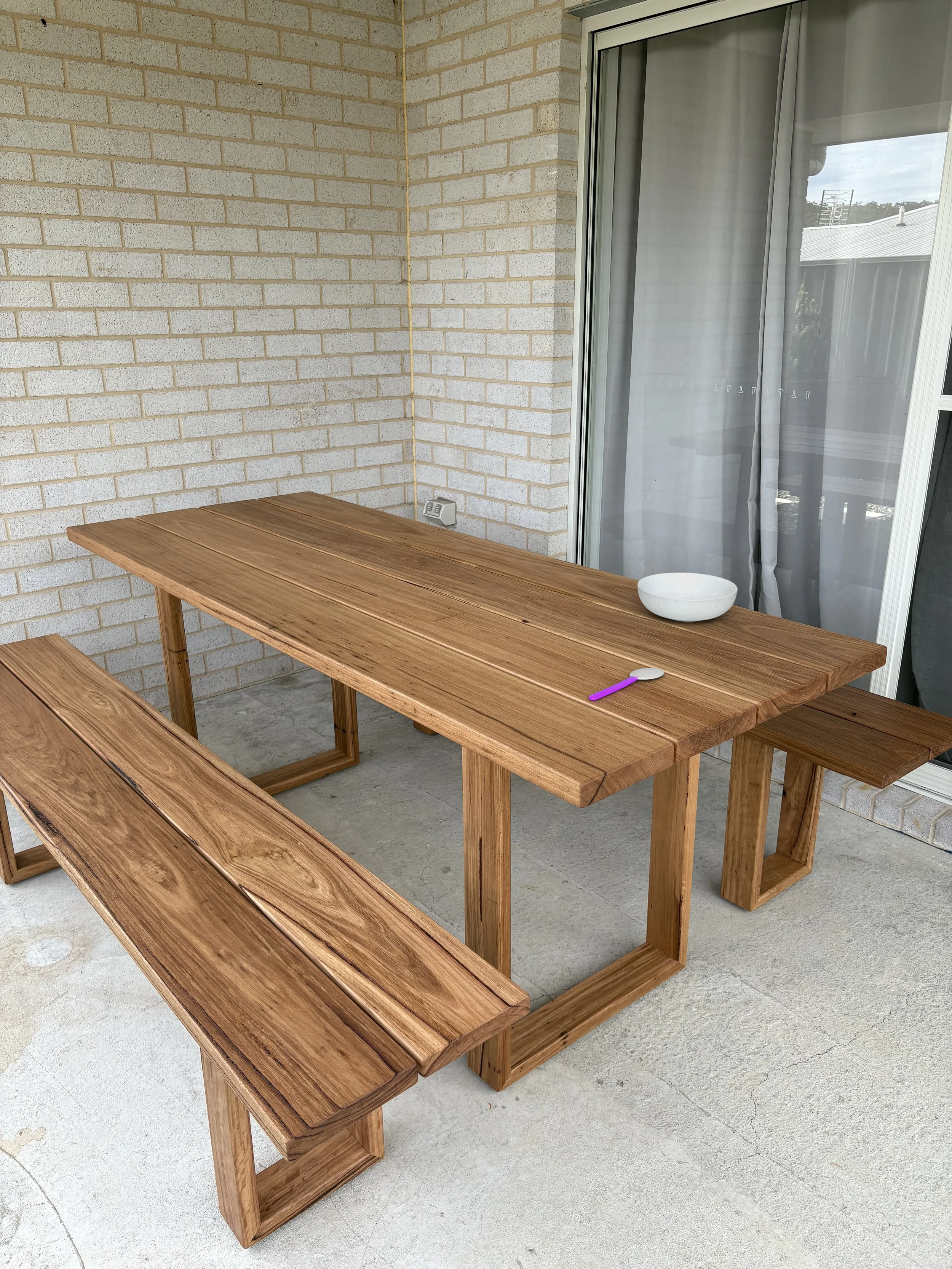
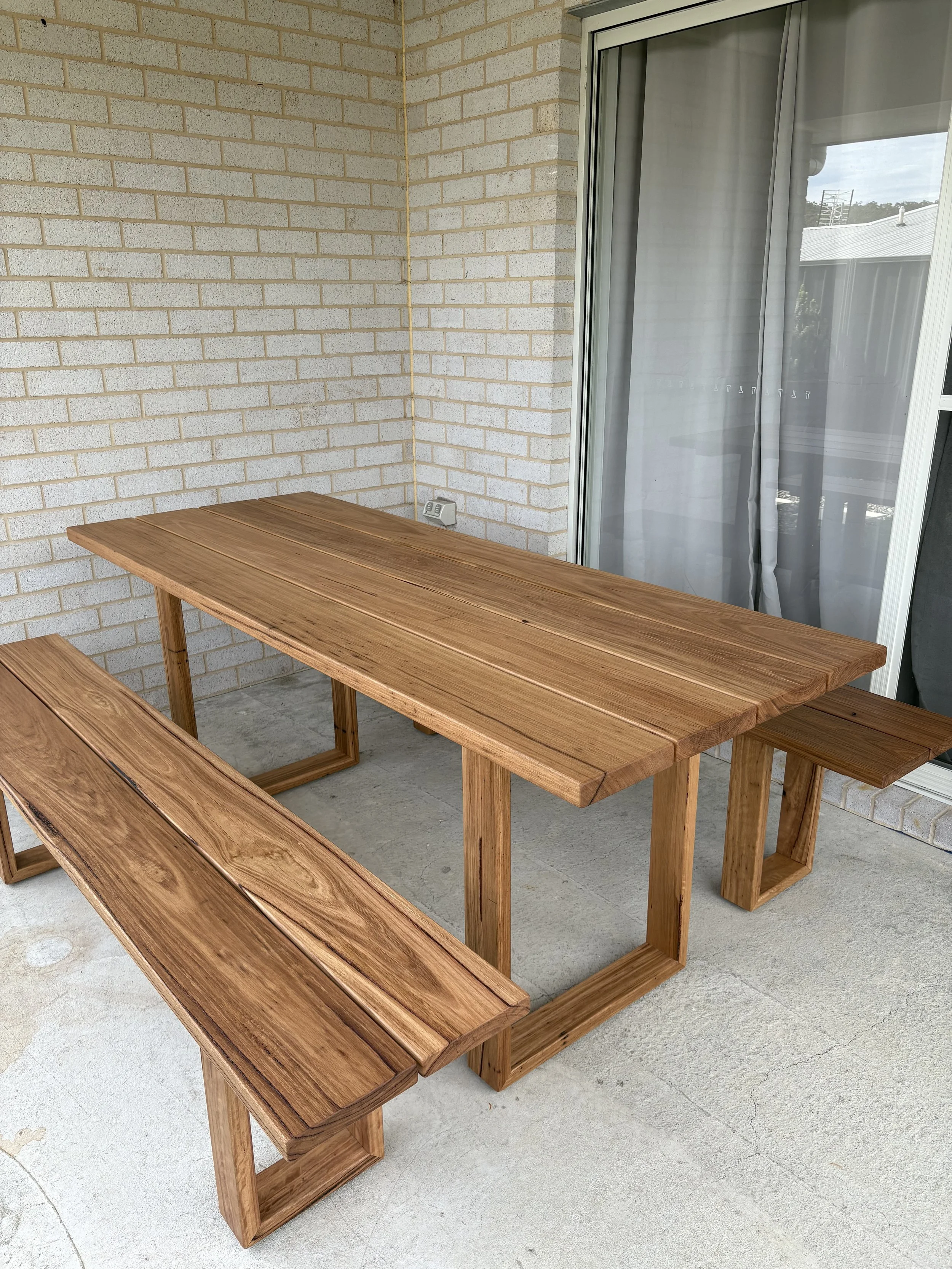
- serving bowl [637,572,738,622]
- spoon [588,667,664,701]
